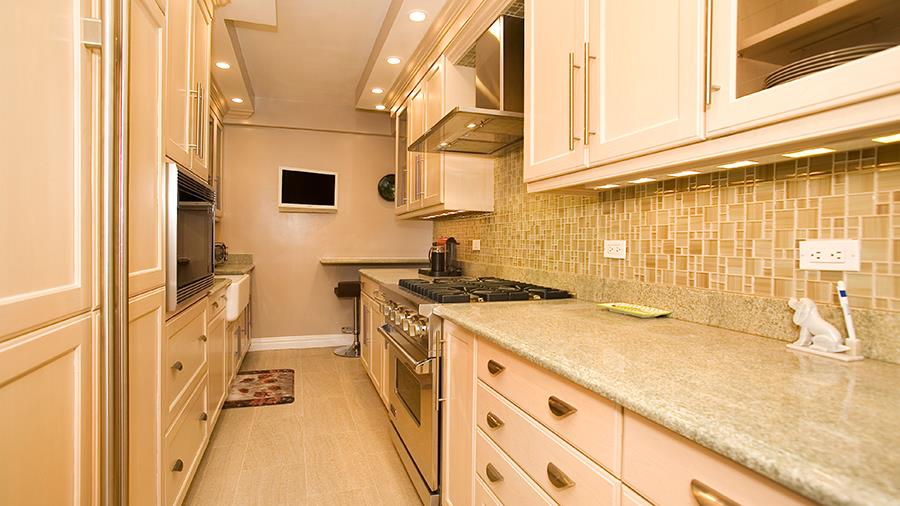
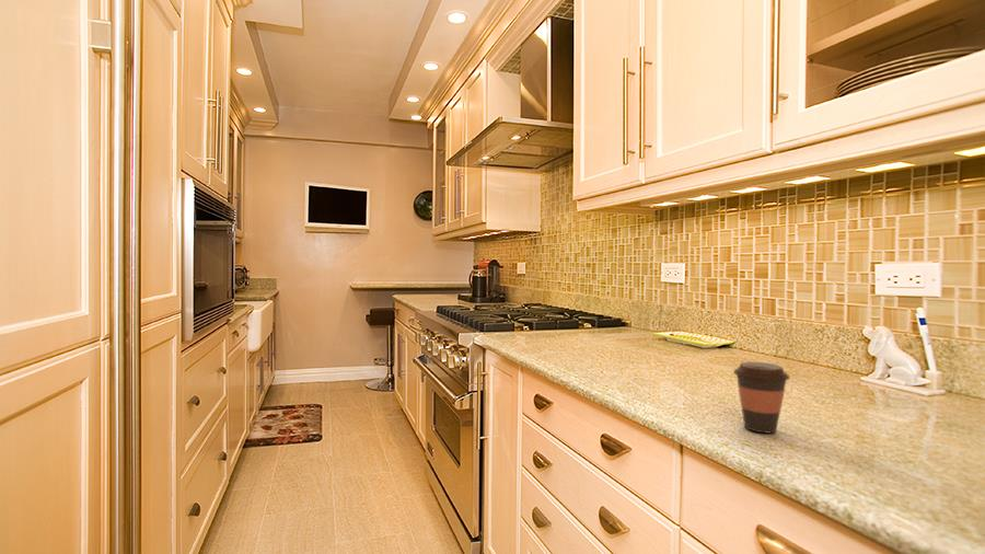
+ coffee cup [732,361,791,435]
